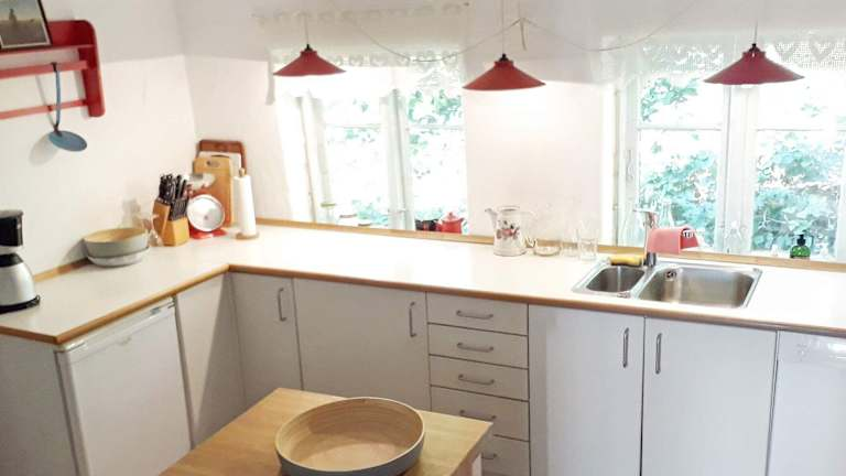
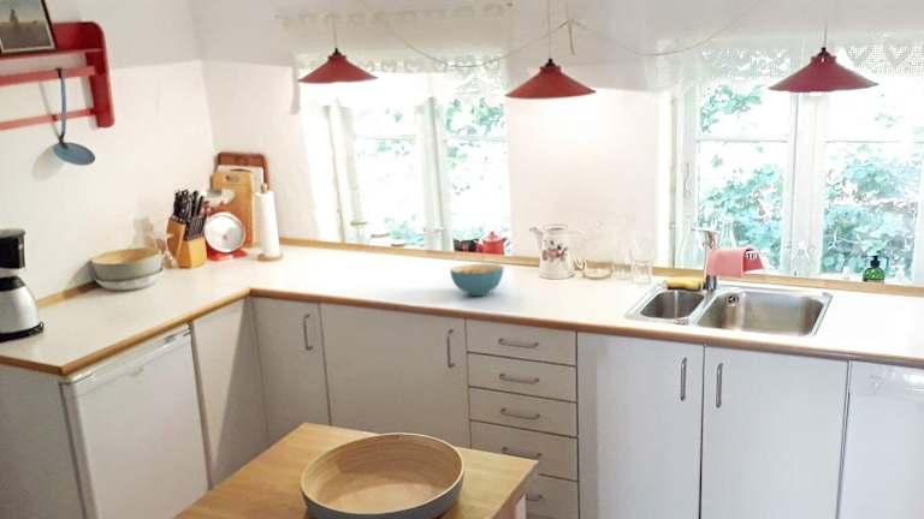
+ cereal bowl [449,263,505,297]
